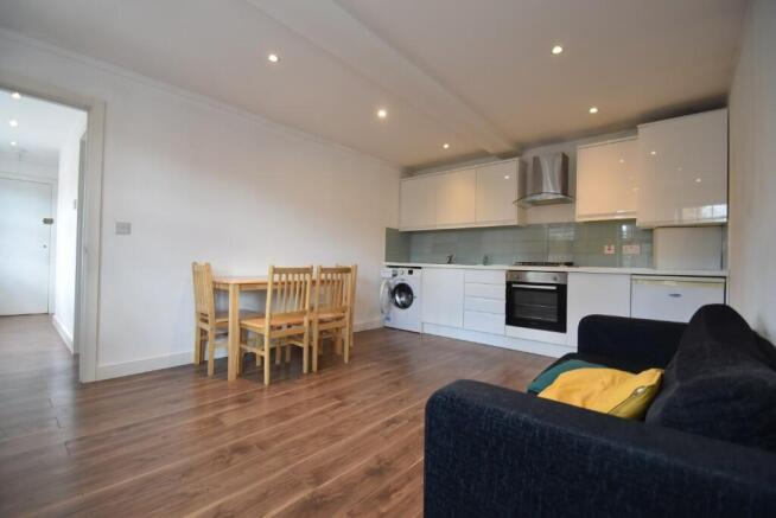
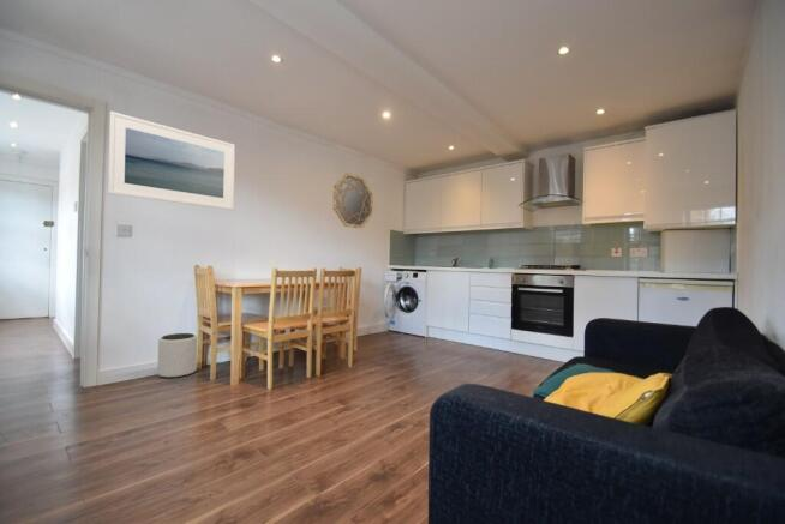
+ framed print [107,110,236,211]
+ plant pot [156,332,198,379]
+ home mirror [332,173,374,229]
